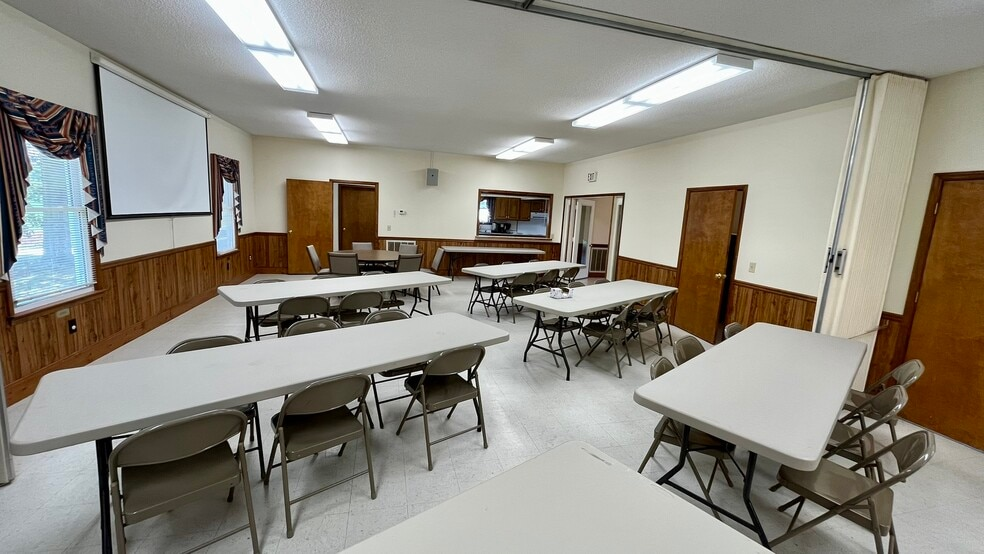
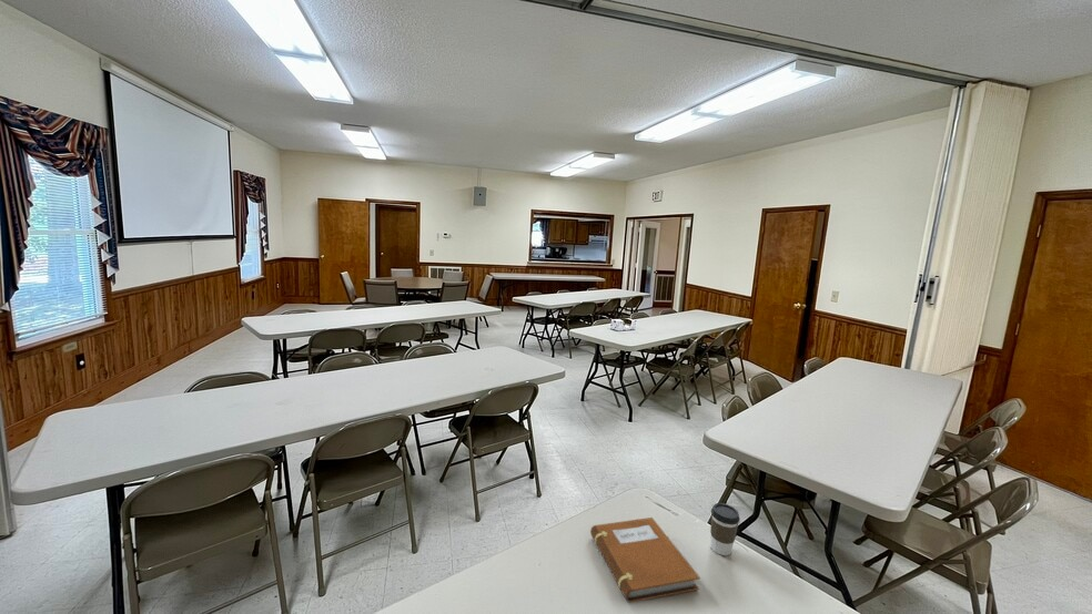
+ coffee cup [709,502,741,556]
+ notebook [589,516,701,604]
